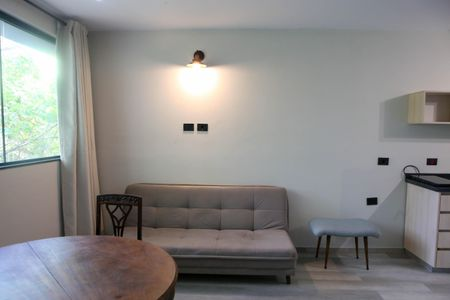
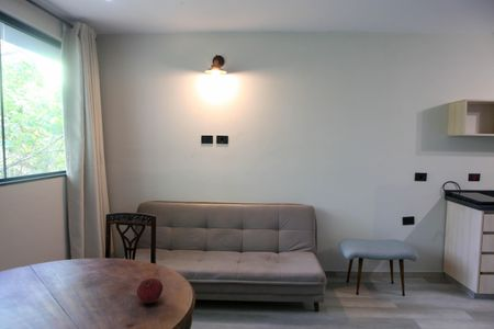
+ fruit [136,277,164,305]
